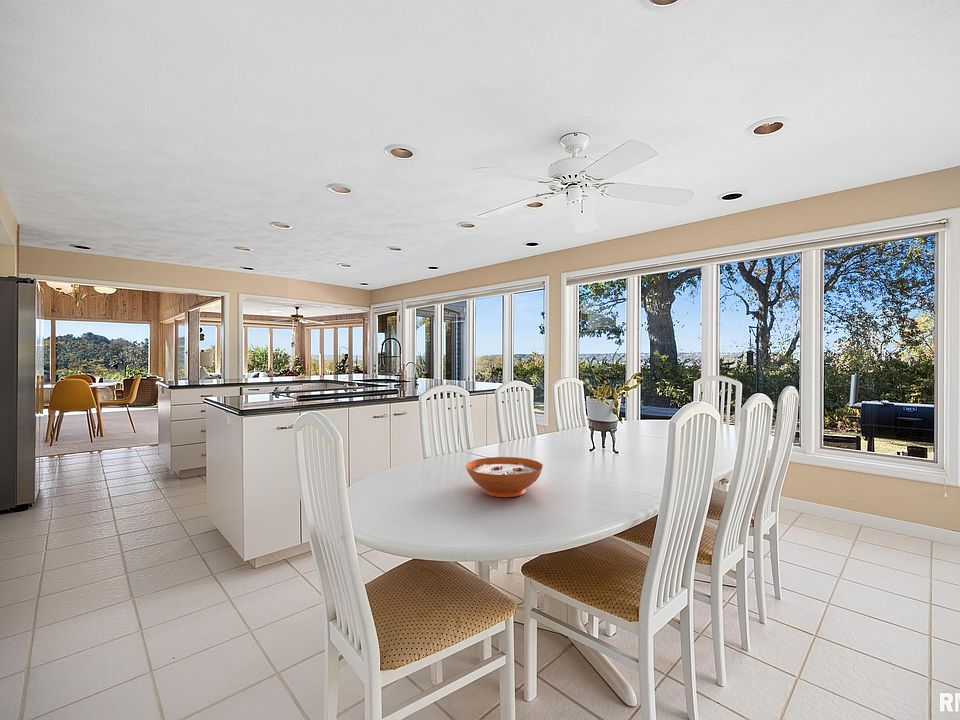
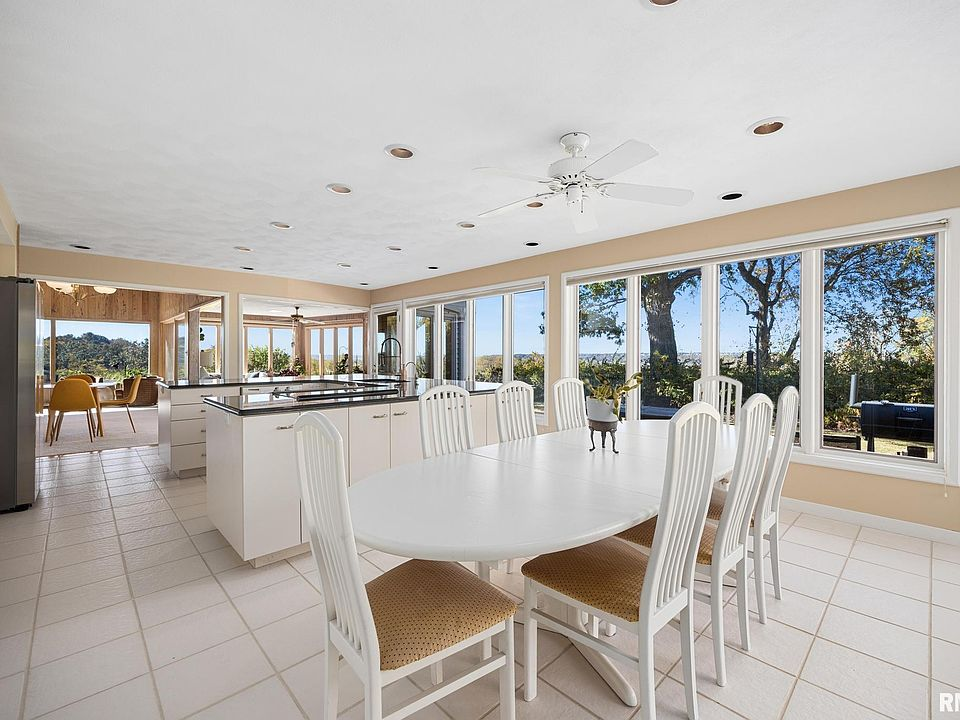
- decorative bowl [465,456,544,498]
